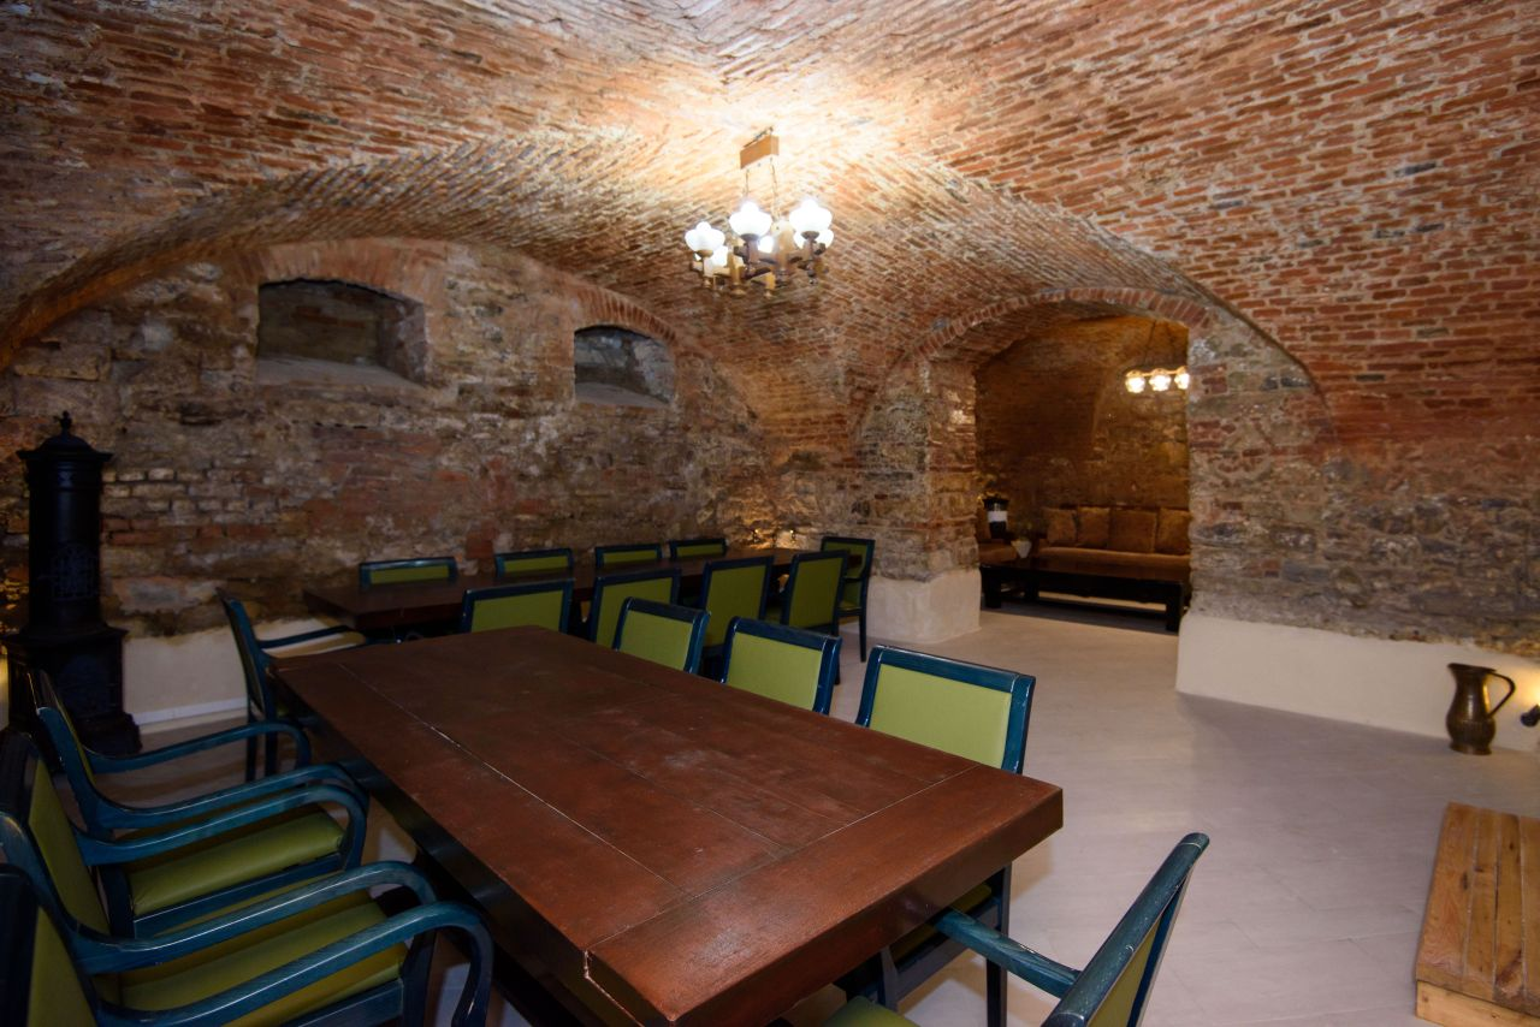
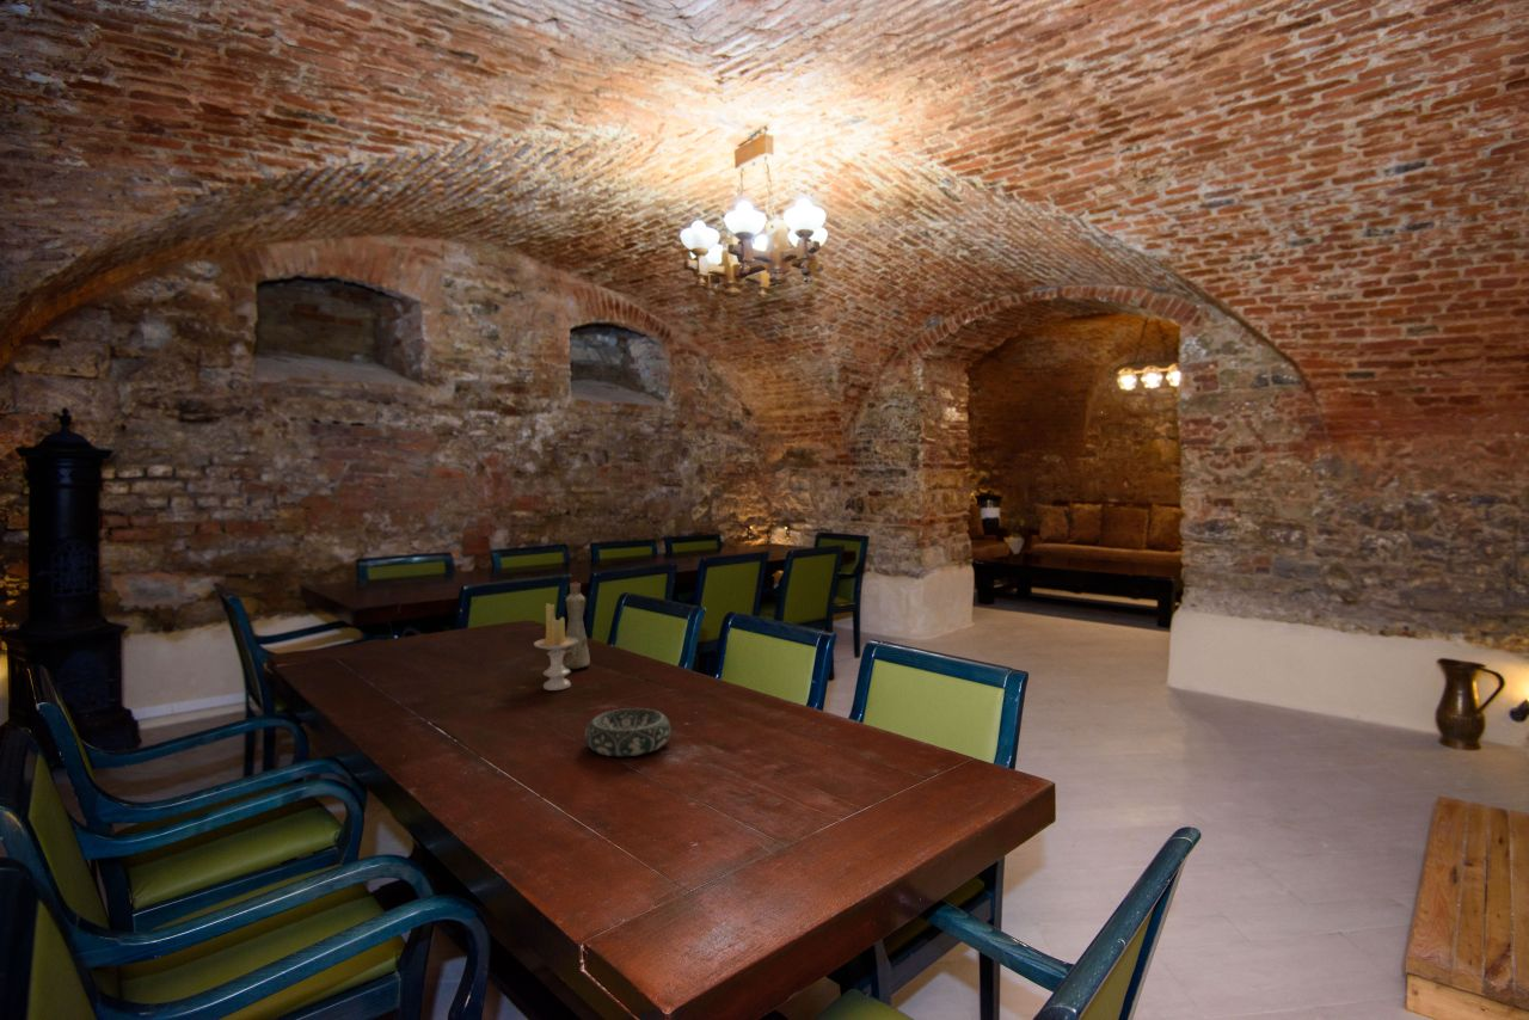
+ bottle [563,580,591,670]
+ decorative bowl [584,707,673,757]
+ candle [533,602,578,692]
